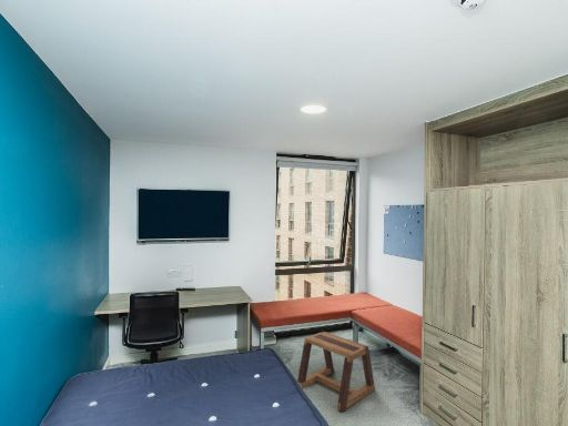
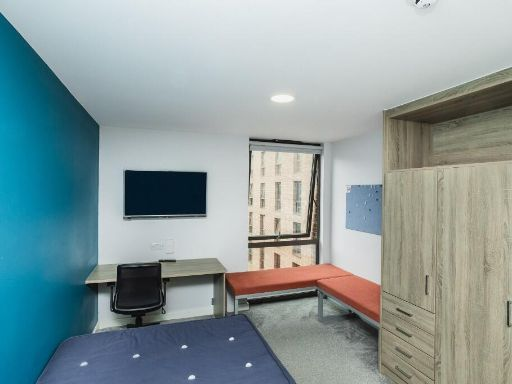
- stool [296,331,376,414]
